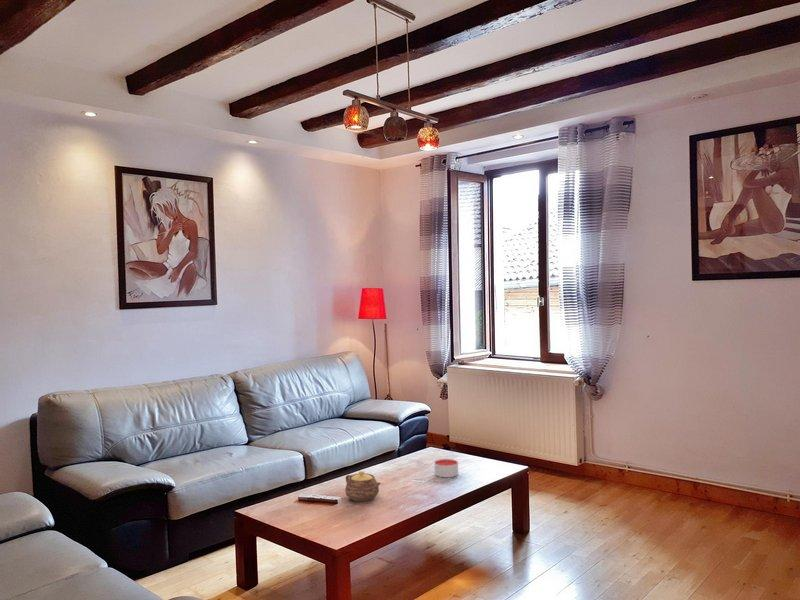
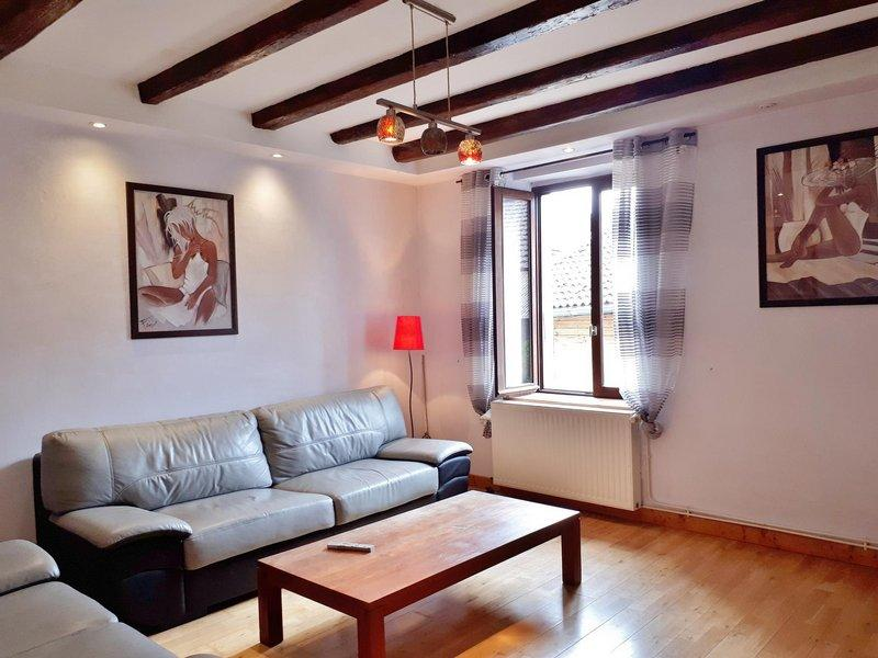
- candle [433,458,459,478]
- teapot [344,470,382,502]
